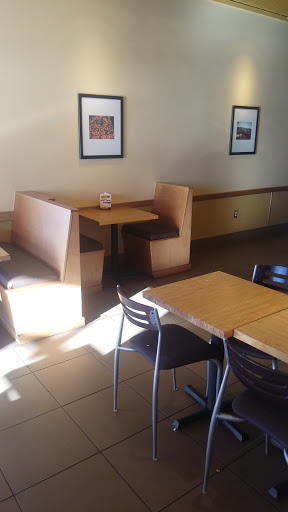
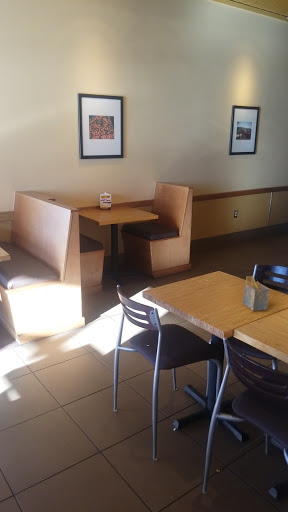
+ napkin holder [242,275,270,312]
